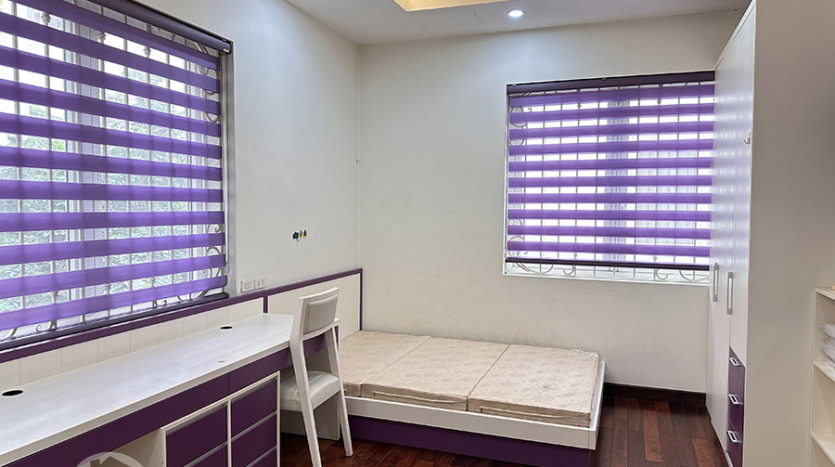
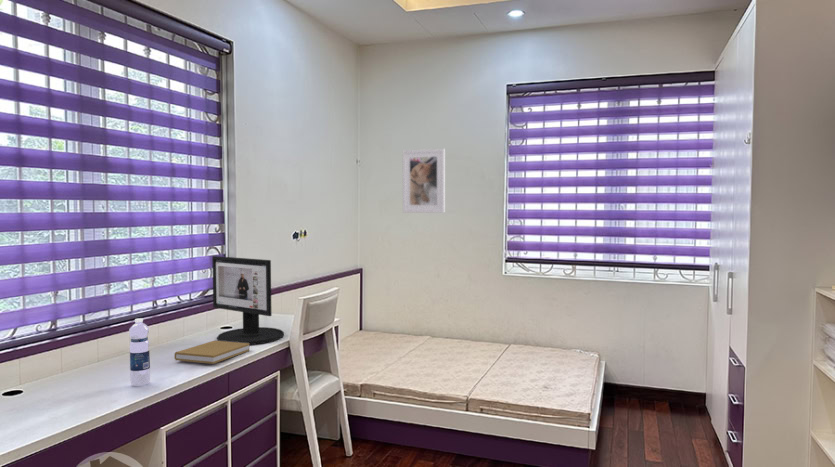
+ water bottle [128,317,151,387]
+ computer monitor [211,255,285,346]
+ book [174,340,250,365]
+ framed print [402,148,446,214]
